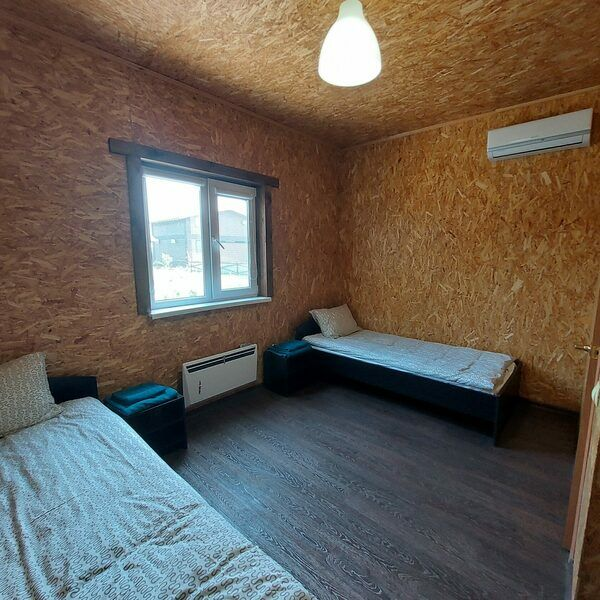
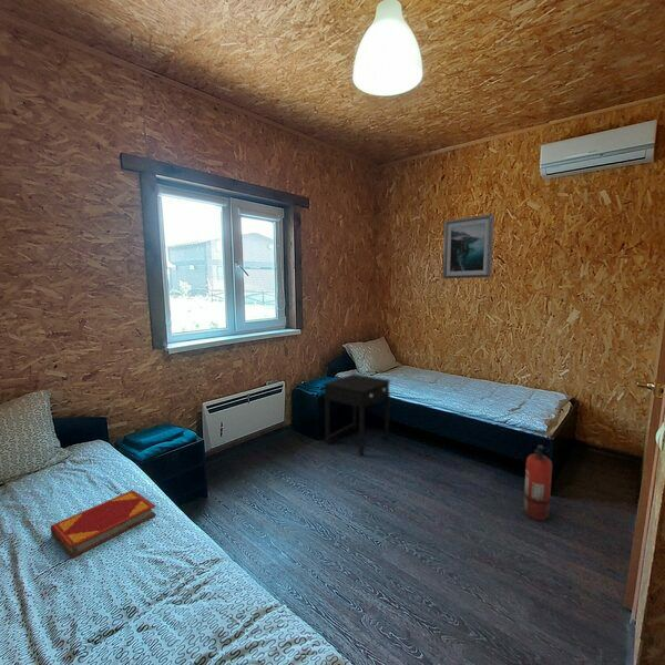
+ side table [323,372,392,457]
+ fire extinguisher [522,444,553,522]
+ wall art [442,213,495,279]
+ hardback book [50,489,157,560]
